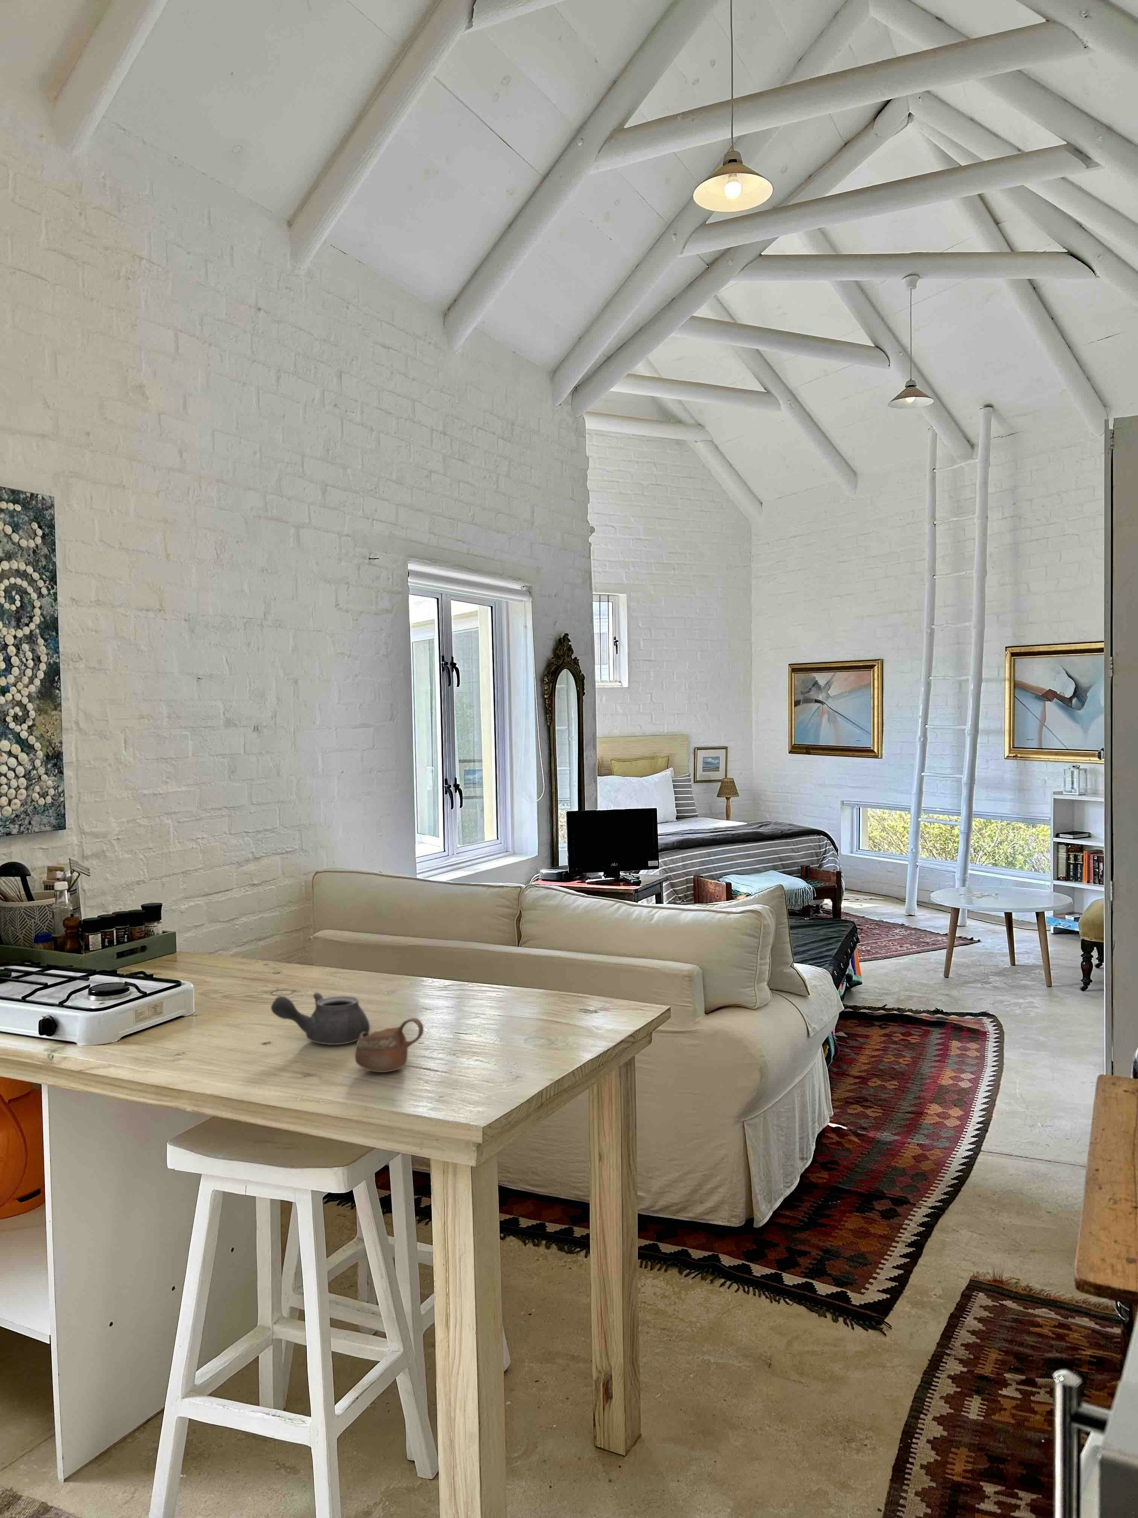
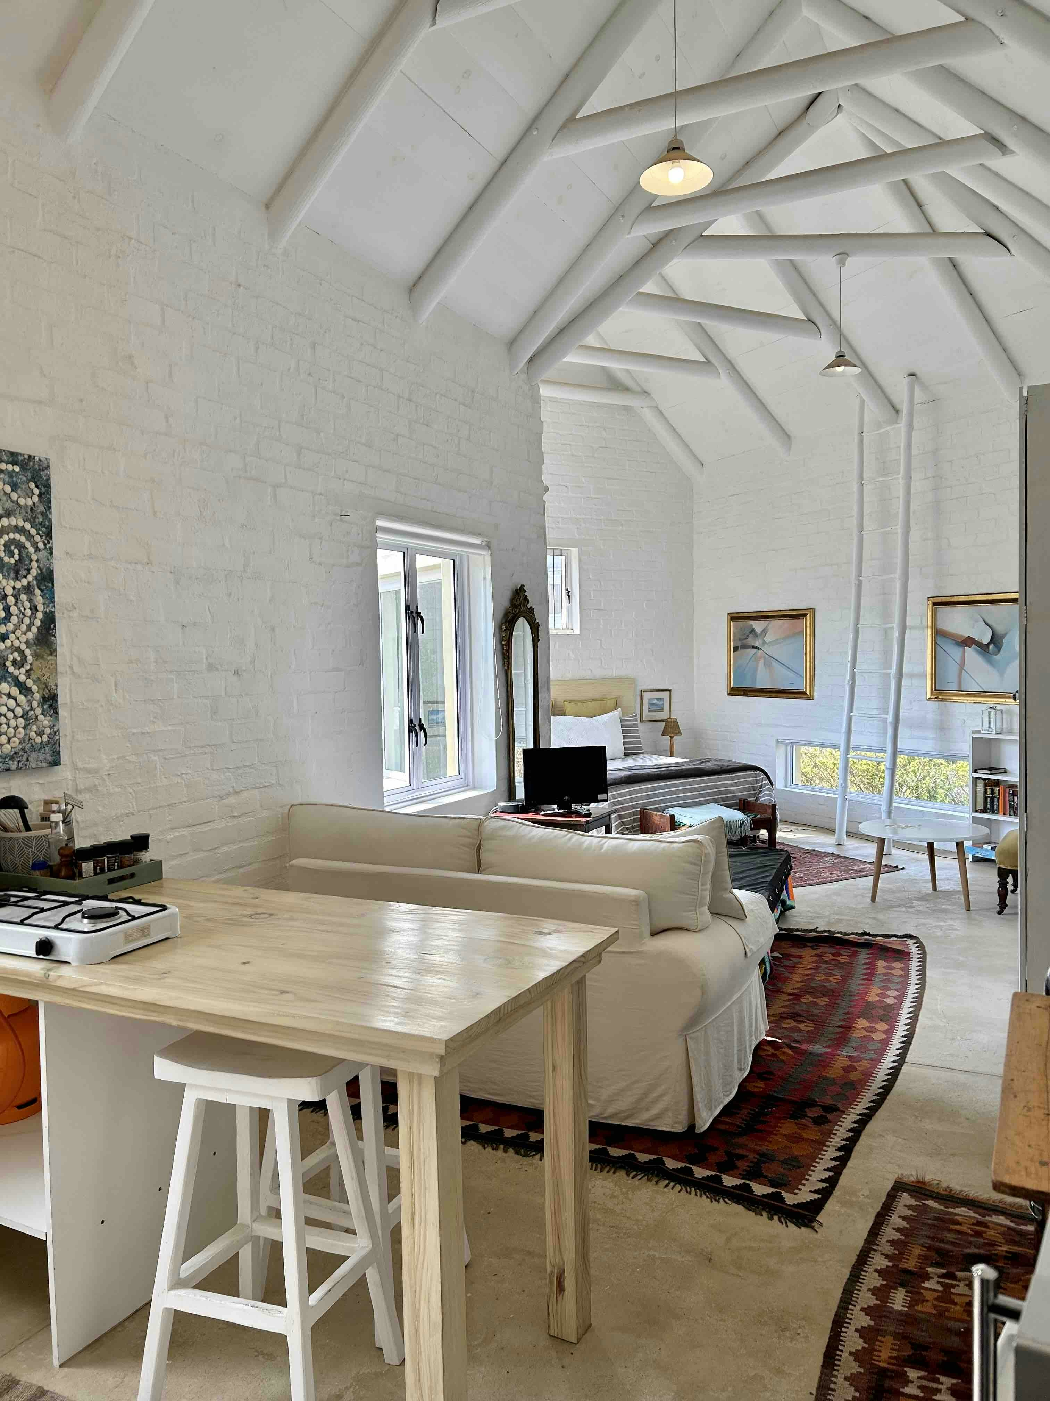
- teapot [270,992,371,1045]
- cup [355,1017,424,1072]
